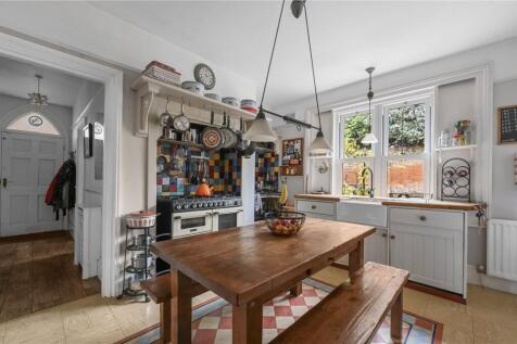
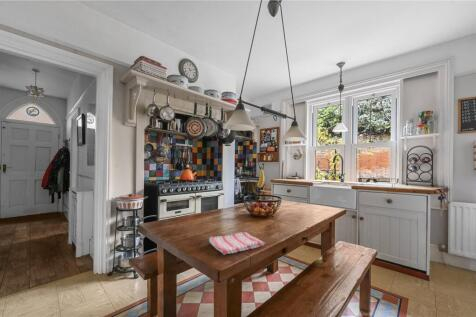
+ dish towel [208,231,265,256]
